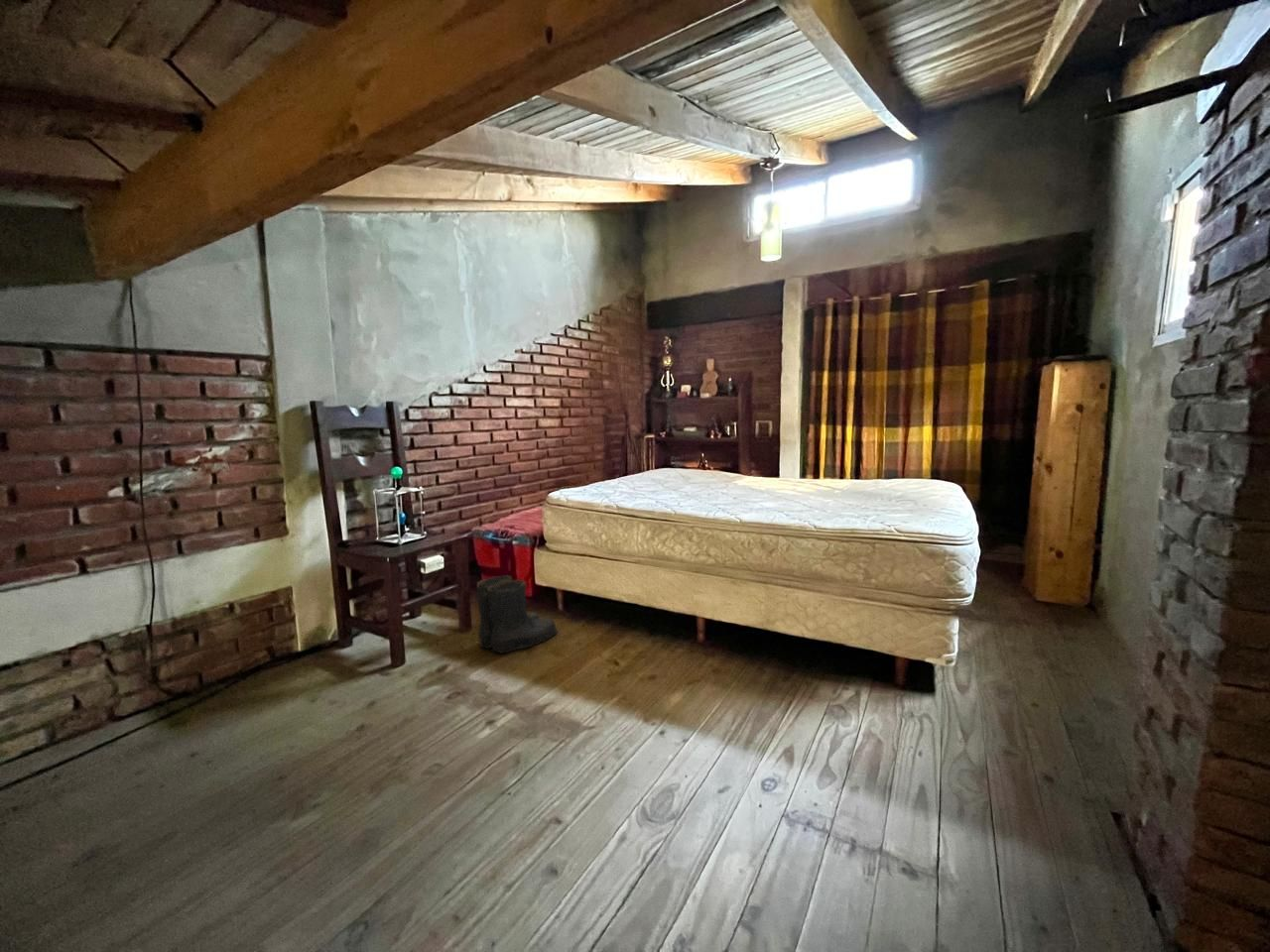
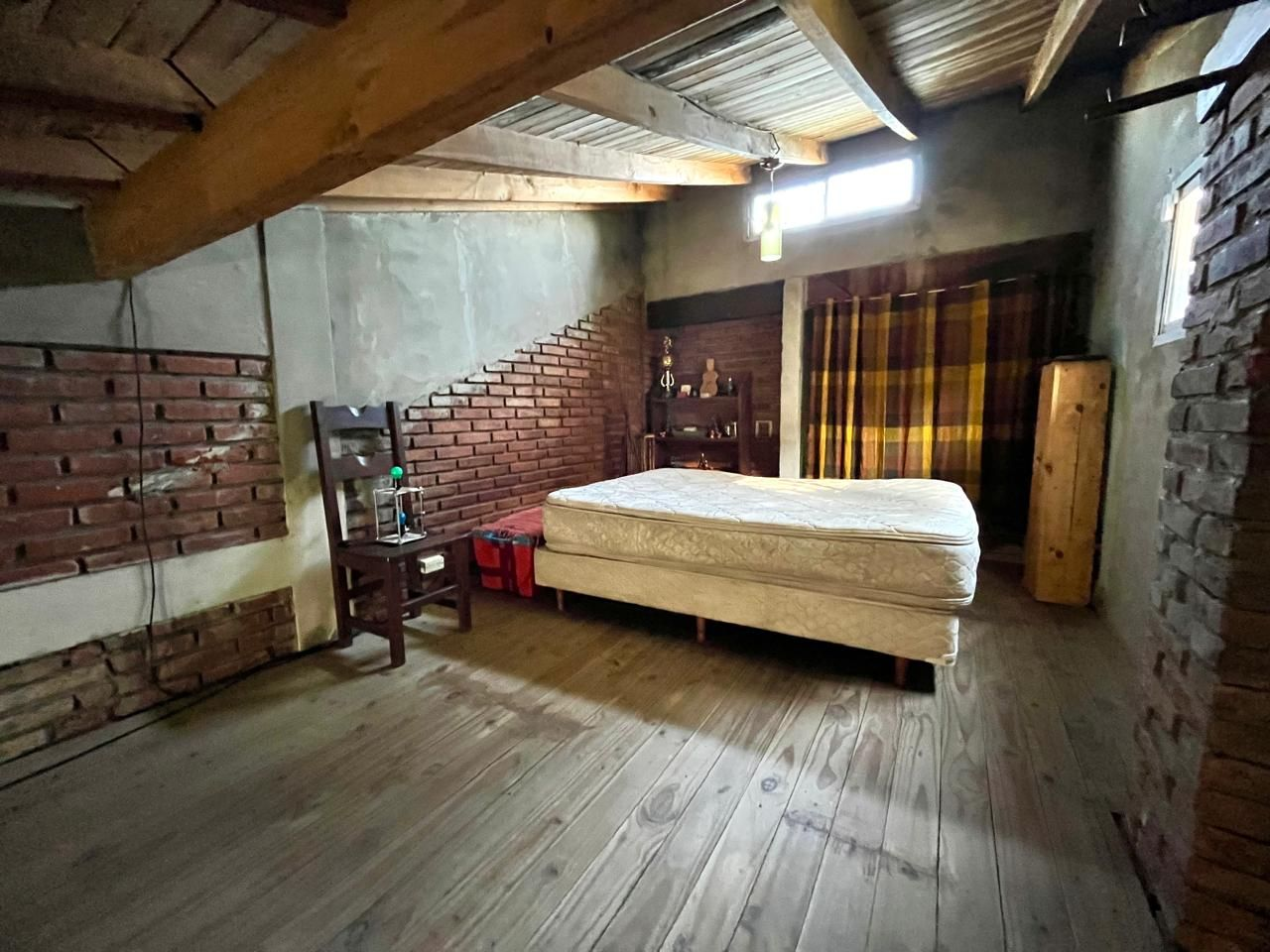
- boots [476,574,560,654]
